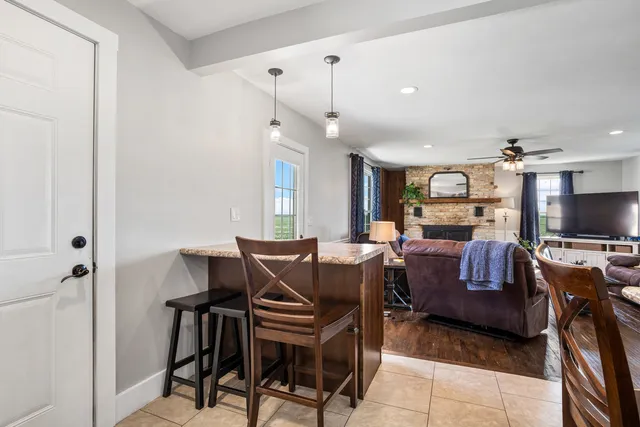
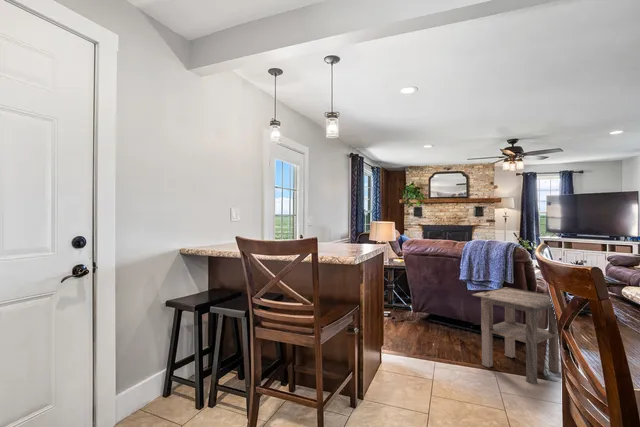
+ side table [471,286,570,385]
